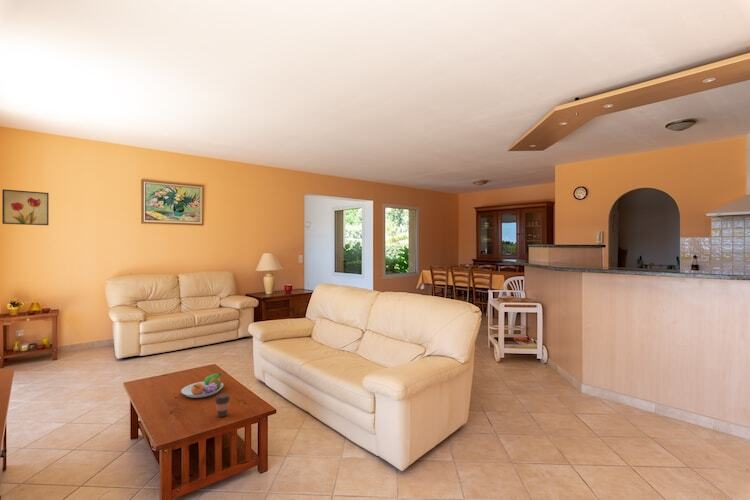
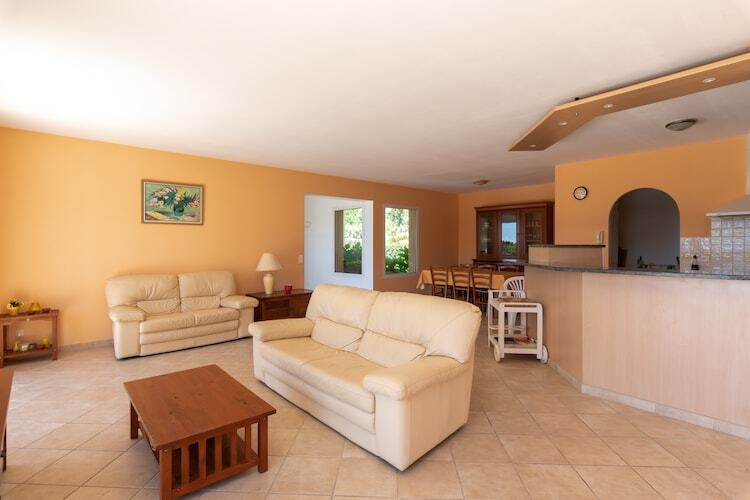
- fruit bowl [180,372,224,399]
- wall art [1,188,50,226]
- coffee cup [213,393,232,418]
